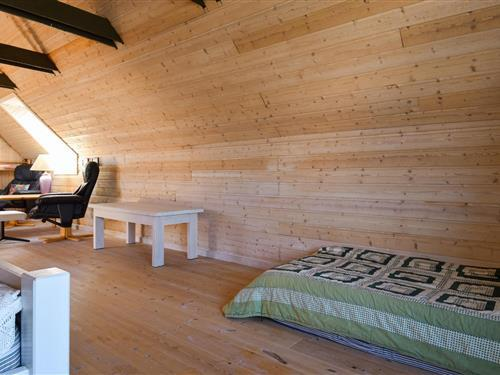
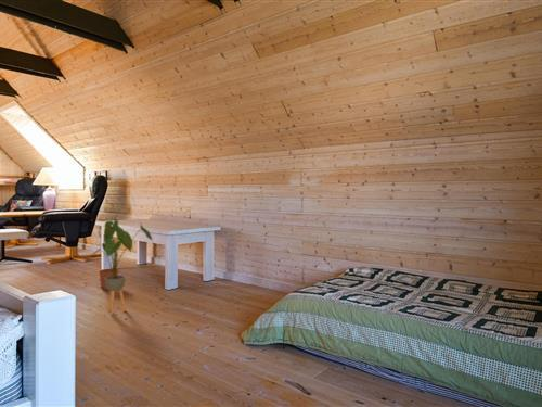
+ house plant [90,219,154,316]
+ plant pot [99,265,119,290]
